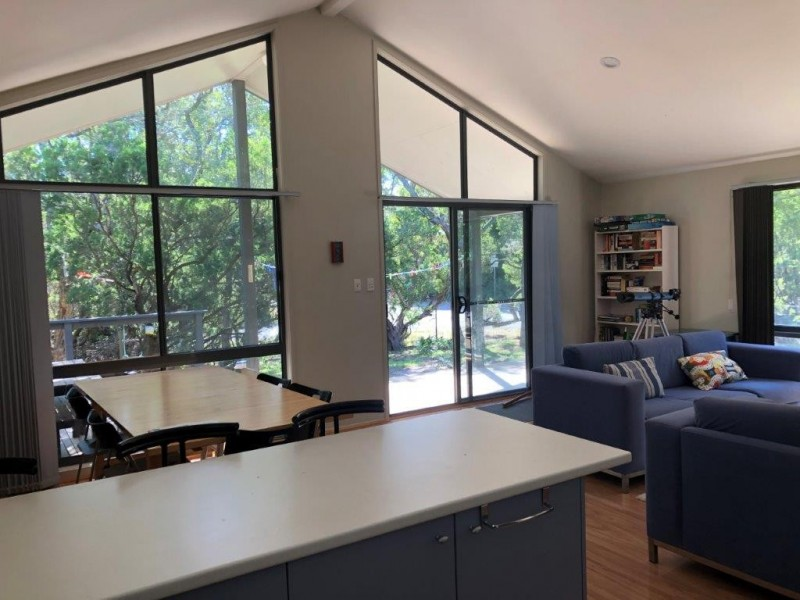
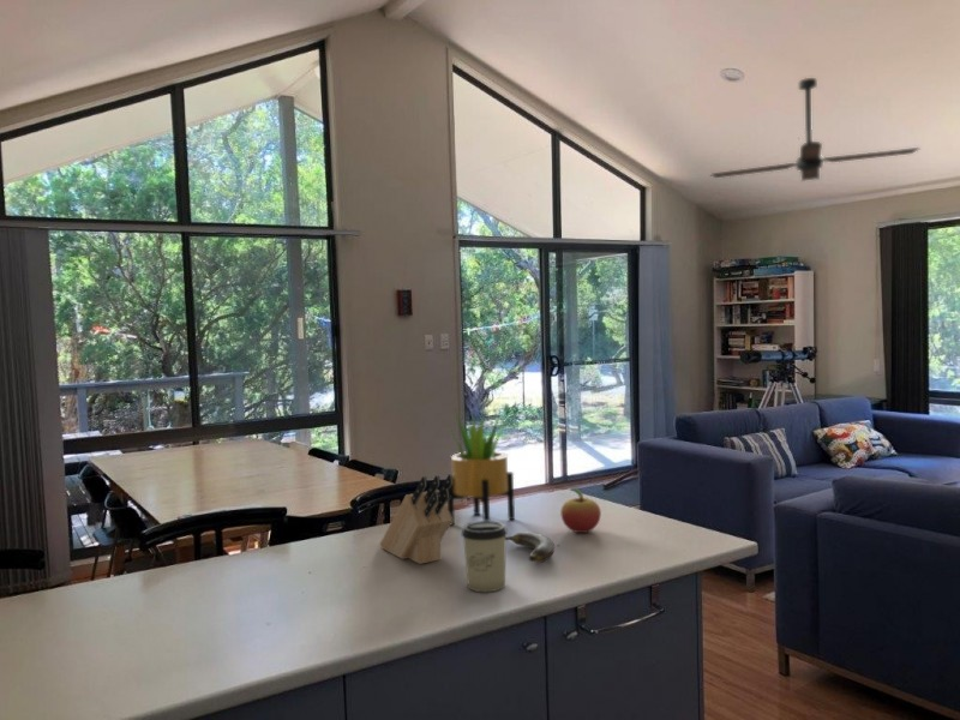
+ potted plant [445,408,516,526]
+ fruit [559,486,602,534]
+ banana [505,532,556,564]
+ knife block [378,473,454,565]
+ cup [461,520,509,593]
+ ceiling fan [708,77,922,182]
